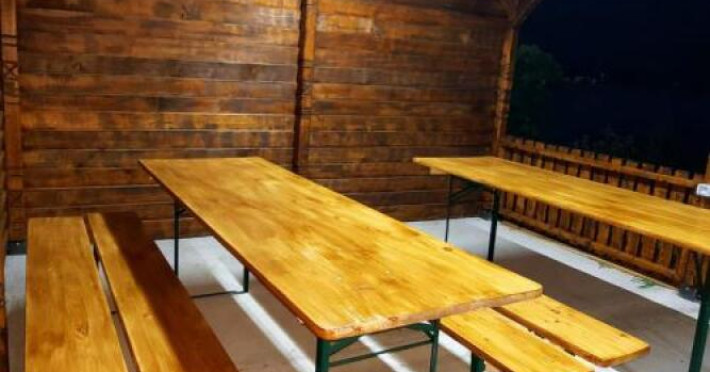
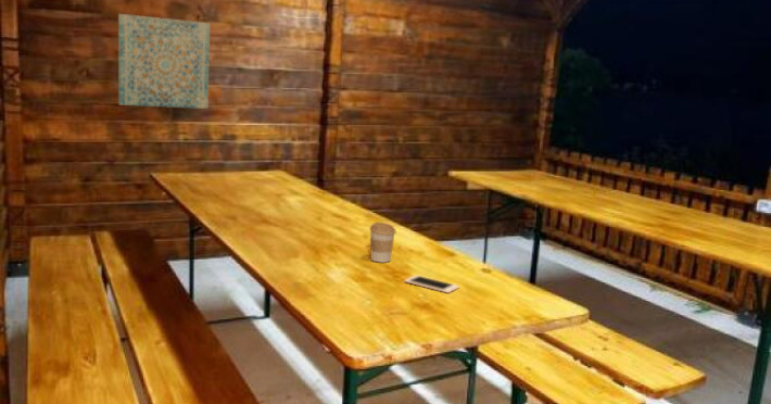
+ cell phone [404,274,460,294]
+ wall art [117,13,211,110]
+ coffee cup [369,222,396,264]
